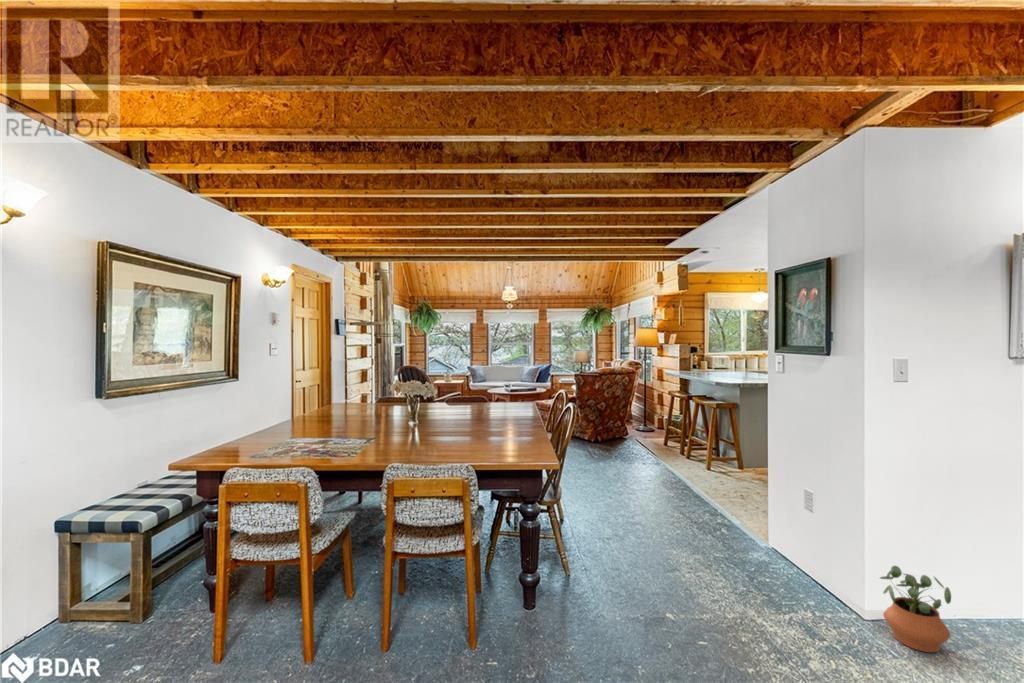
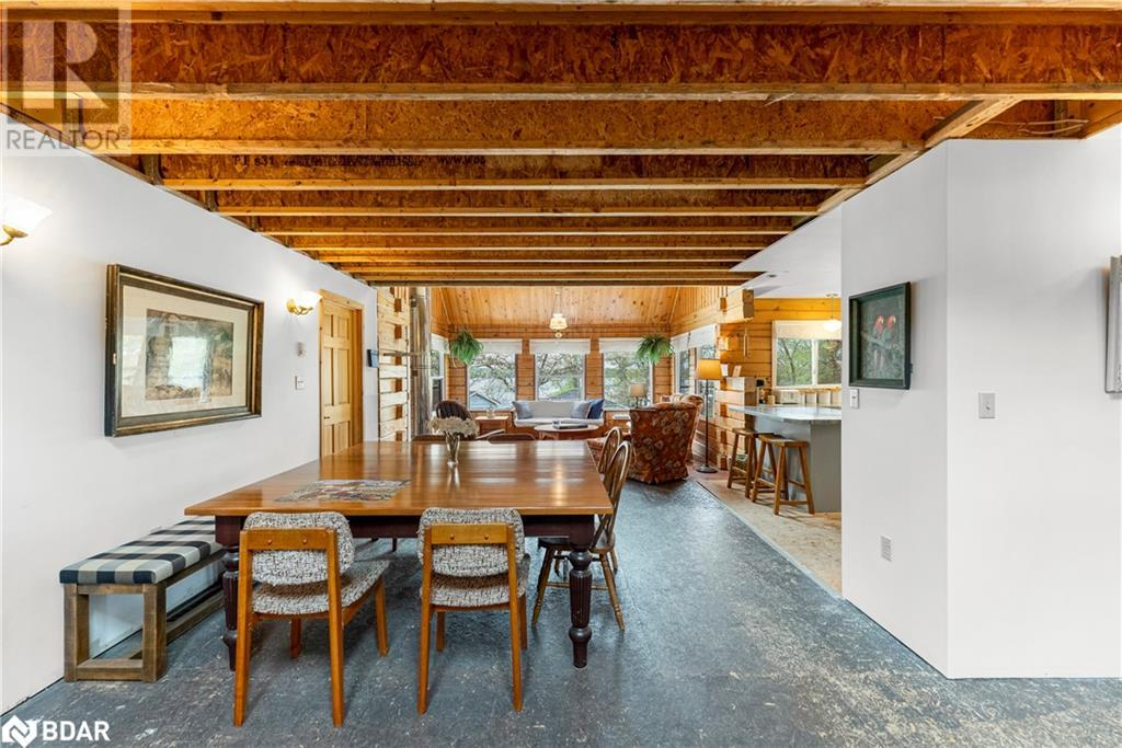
- potted plant [879,565,952,653]
